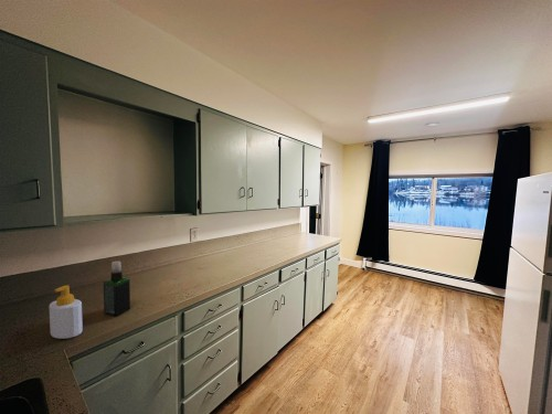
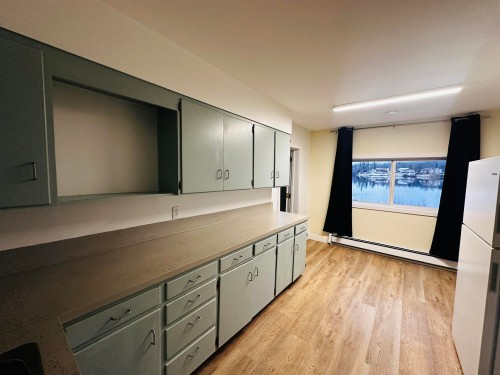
- soap bottle [49,285,84,340]
- spray bottle [103,259,131,318]
